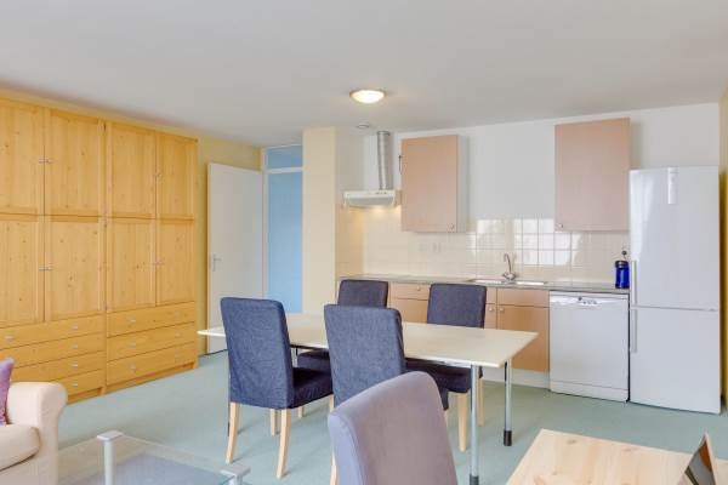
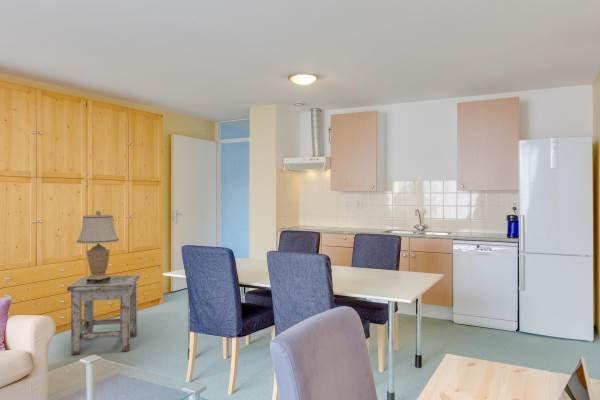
+ table lamp [75,210,120,283]
+ stool [66,274,141,356]
